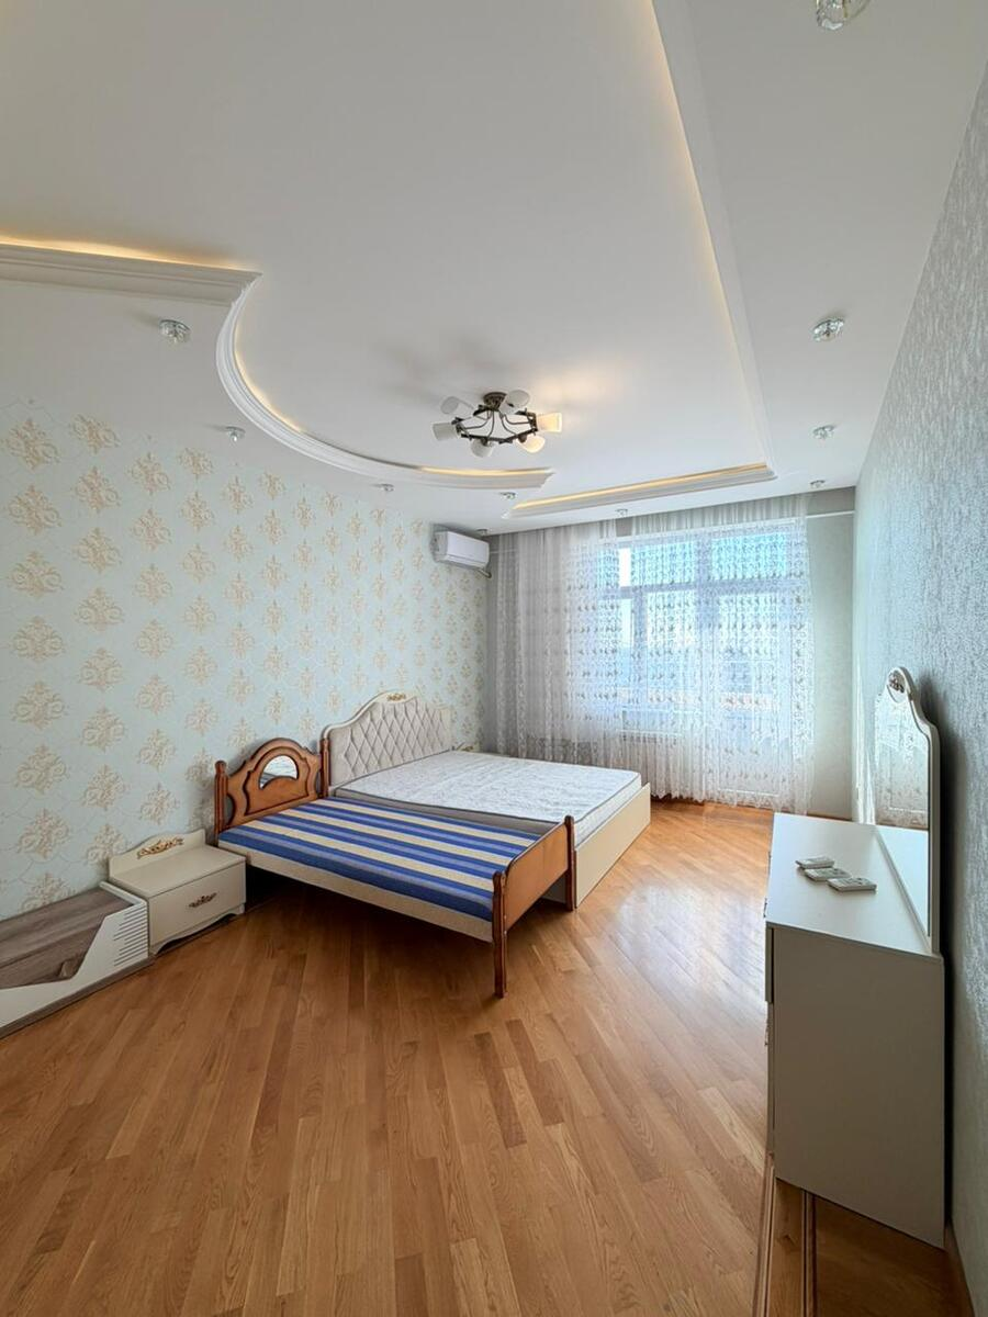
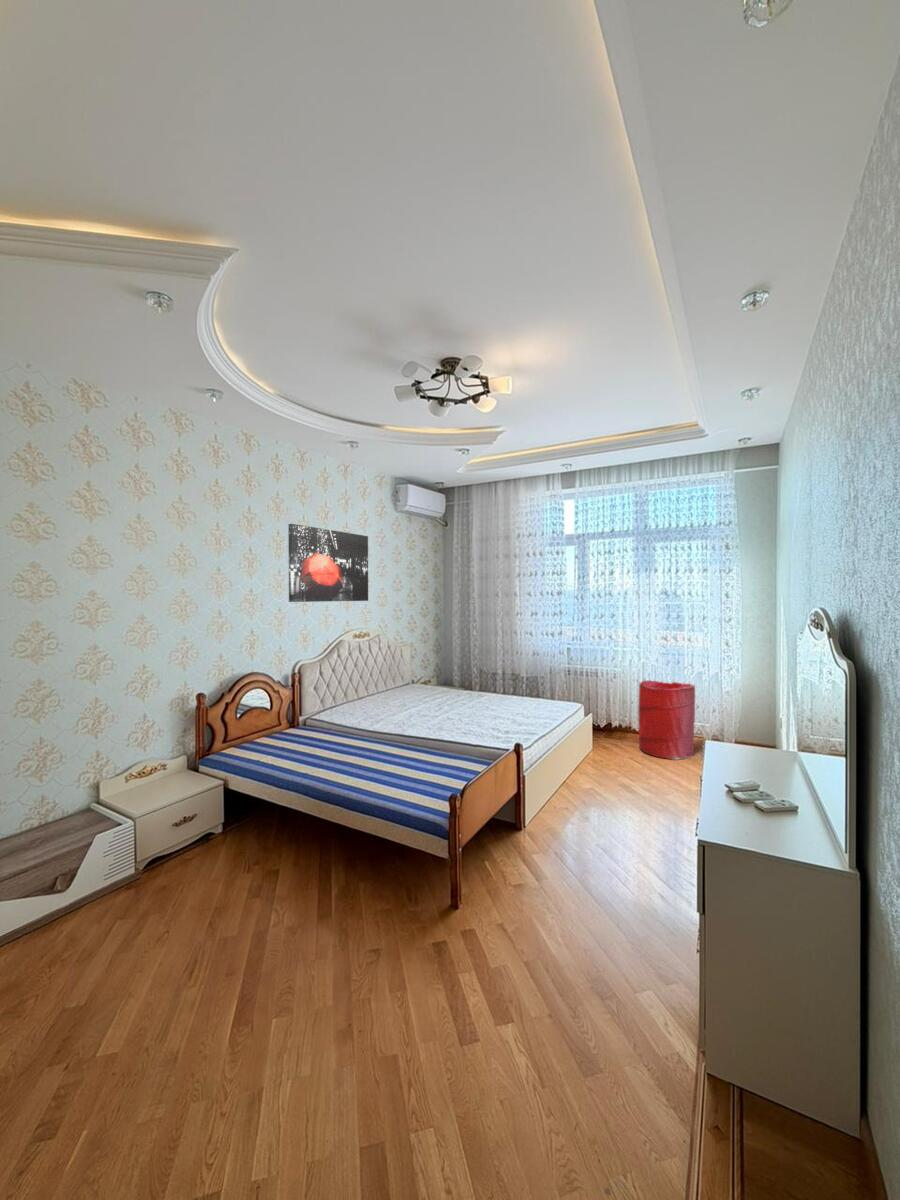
+ laundry hamper [638,679,696,761]
+ wall art [287,523,369,603]
